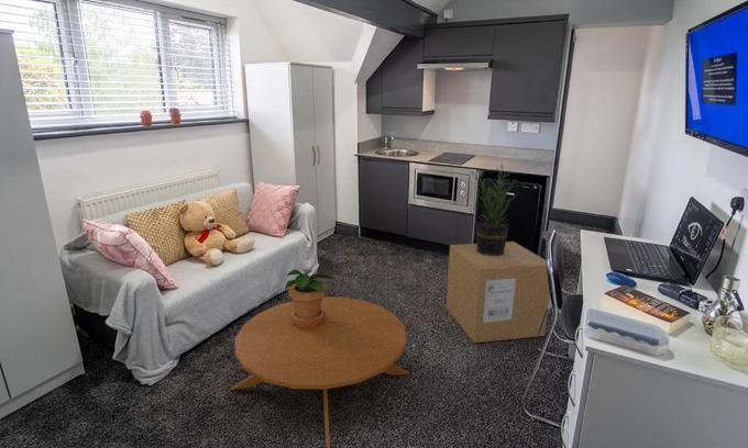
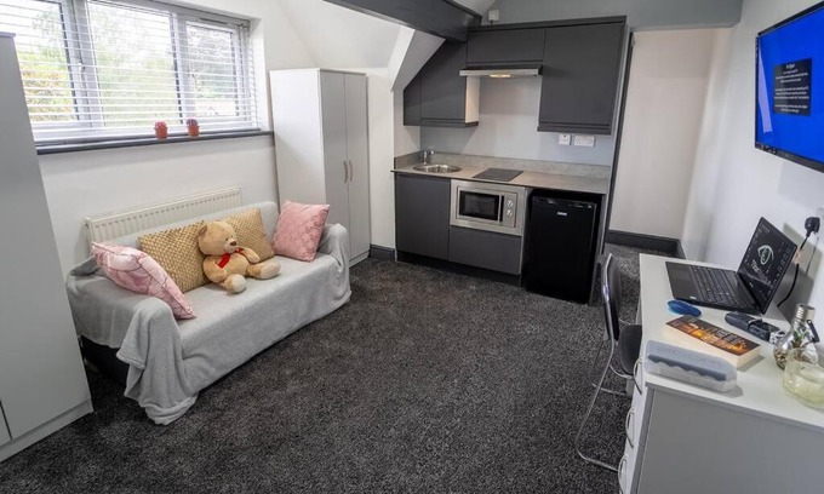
- potted plant [464,165,518,256]
- coffee table [230,295,411,448]
- potted plant [284,268,337,327]
- cardboard box [446,240,550,344]
